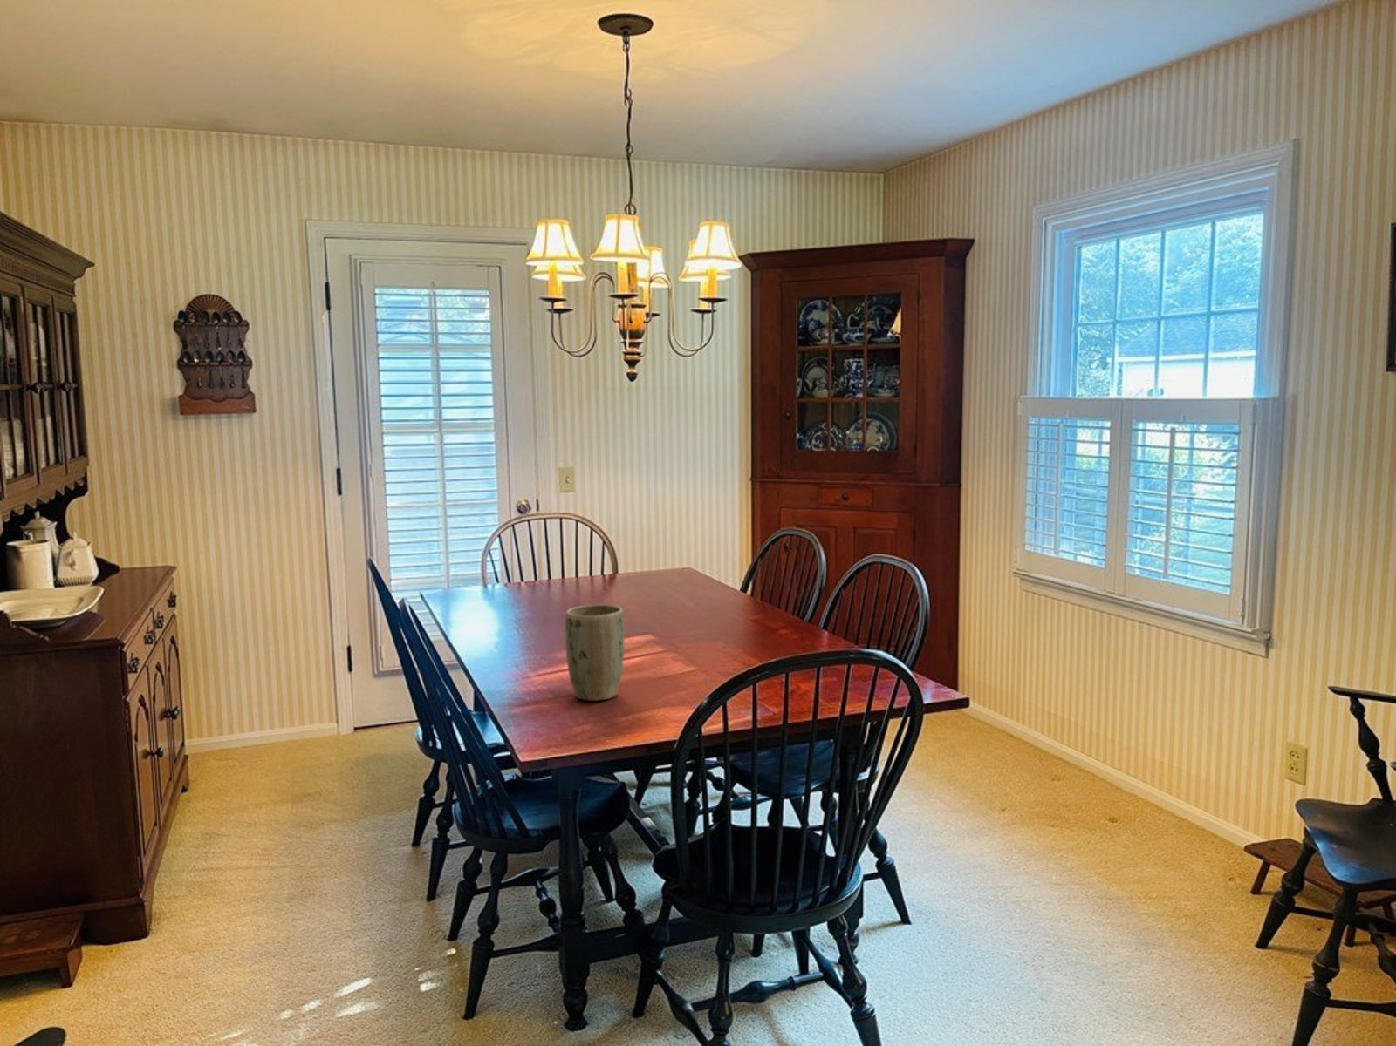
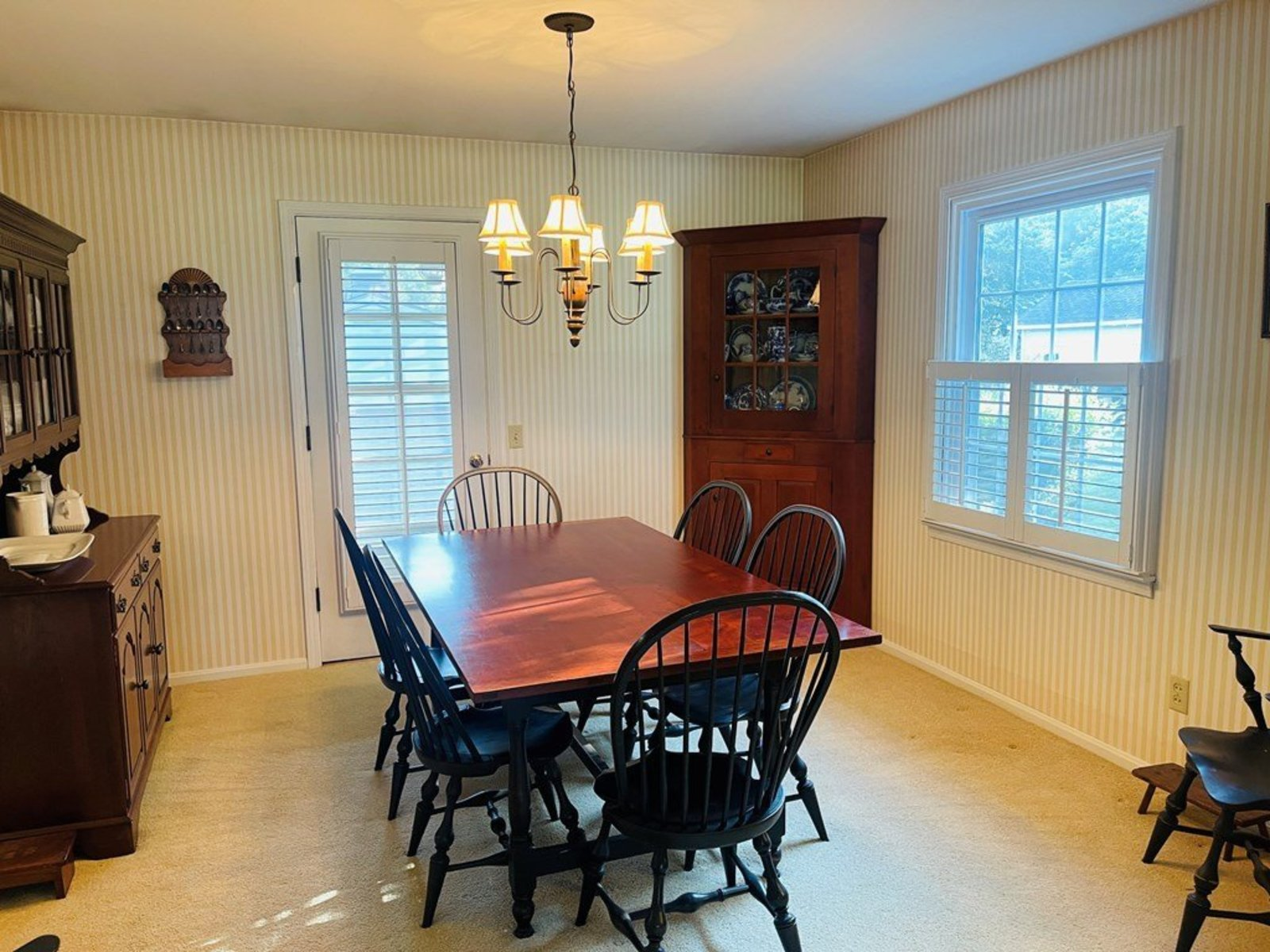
- plant pot [565,604,624,702]
